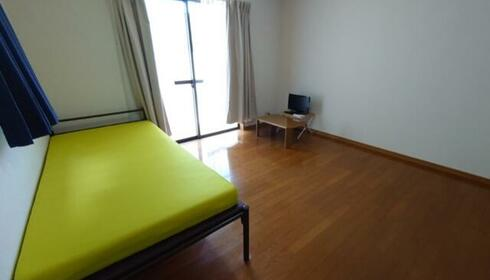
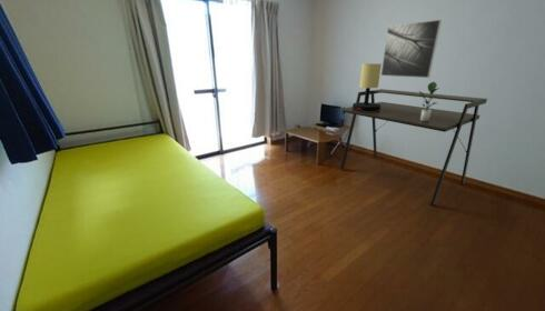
+ table lamp [351,62,383,112]
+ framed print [380,19,443,79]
+ desk [339,88,488,208]
+ potted plant [418,81,440,121]
